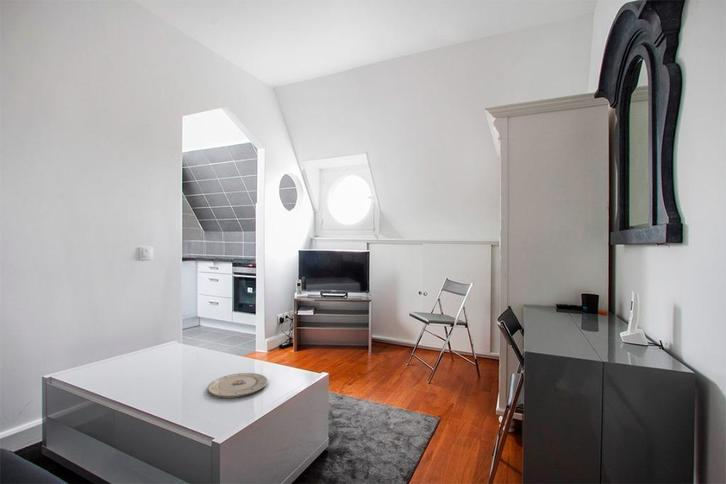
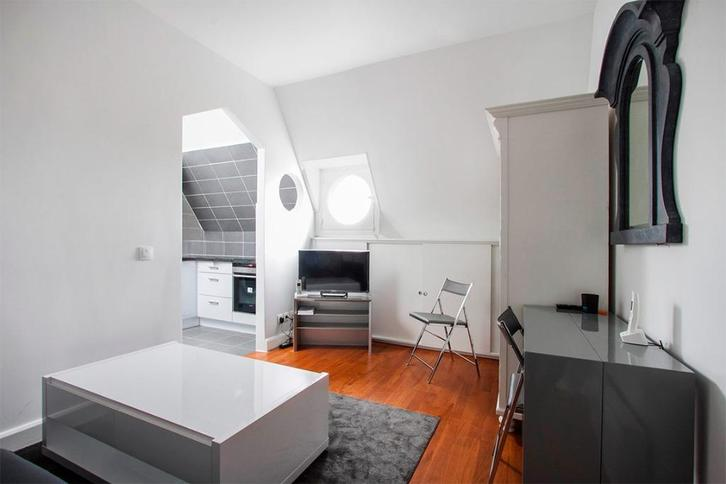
- plate [207,372,269,399]
